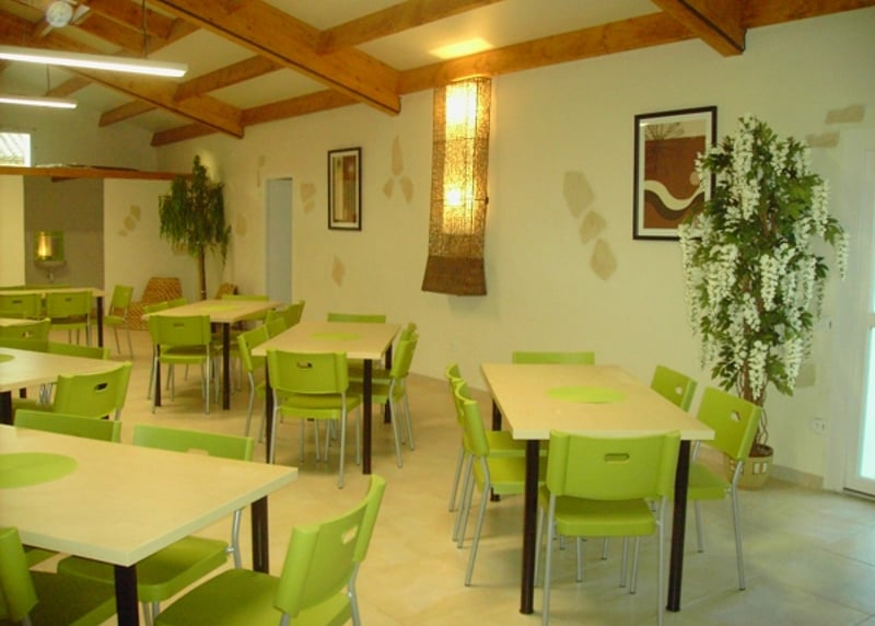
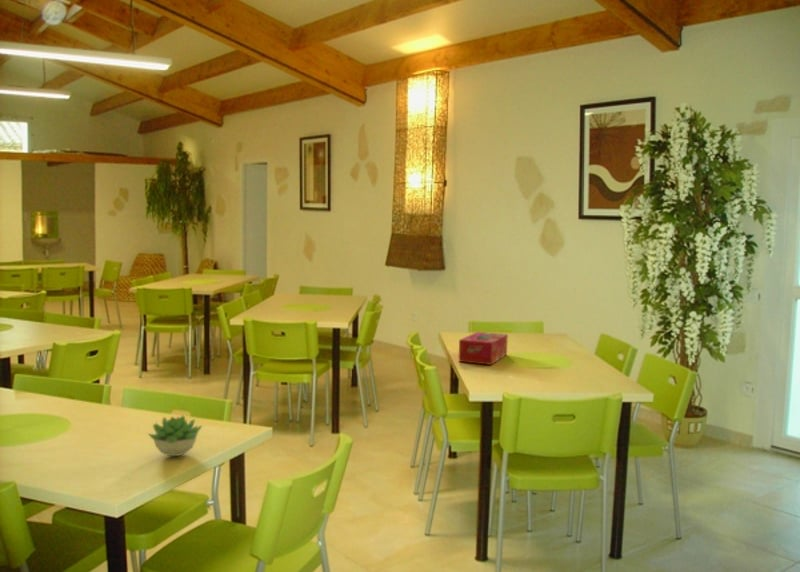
+ succulent plant [146,415,203,457]
+ tissue box [458,331,509,366]
